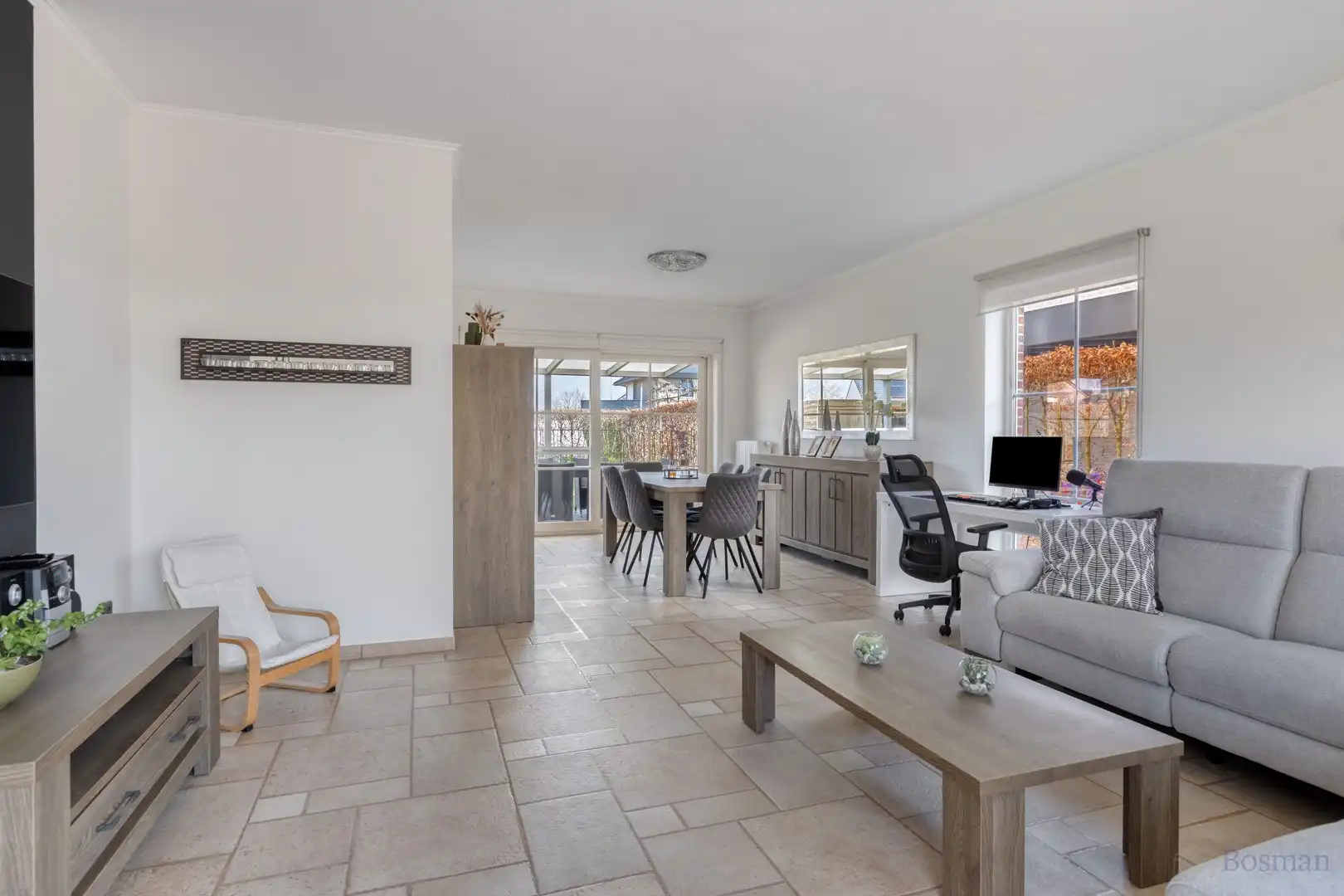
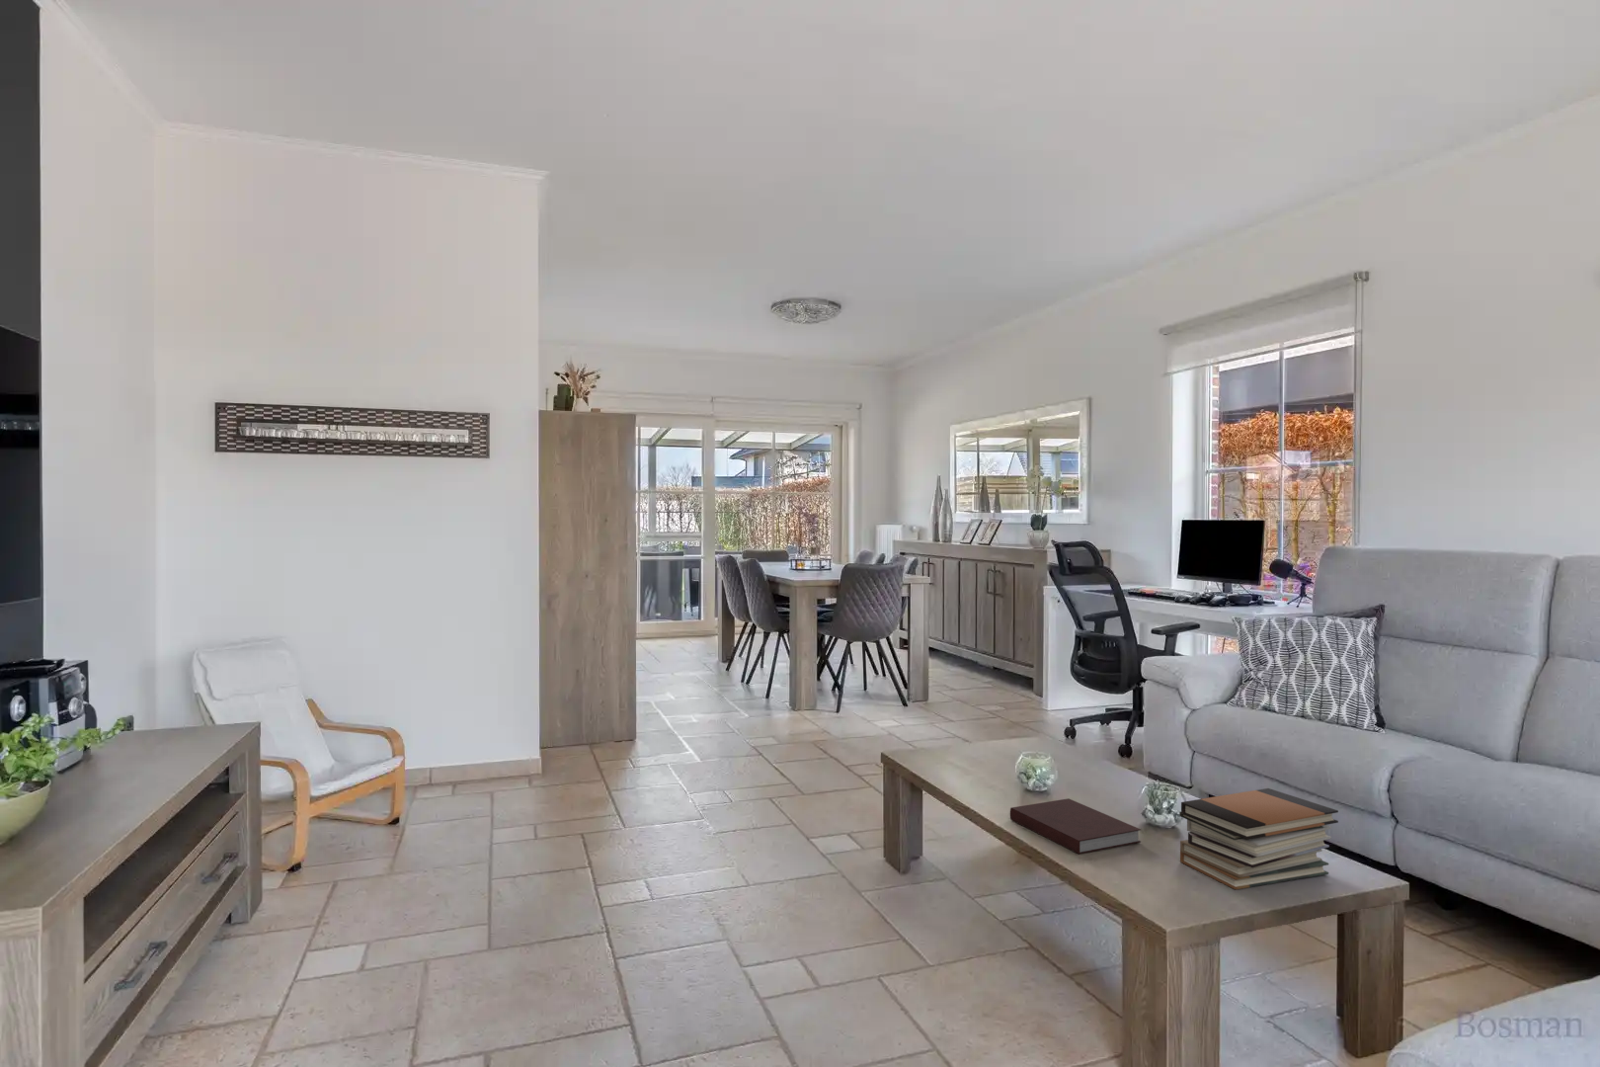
+ book stack [1179,787,1339,891]
+ notebook [1010,798,1142,855]
